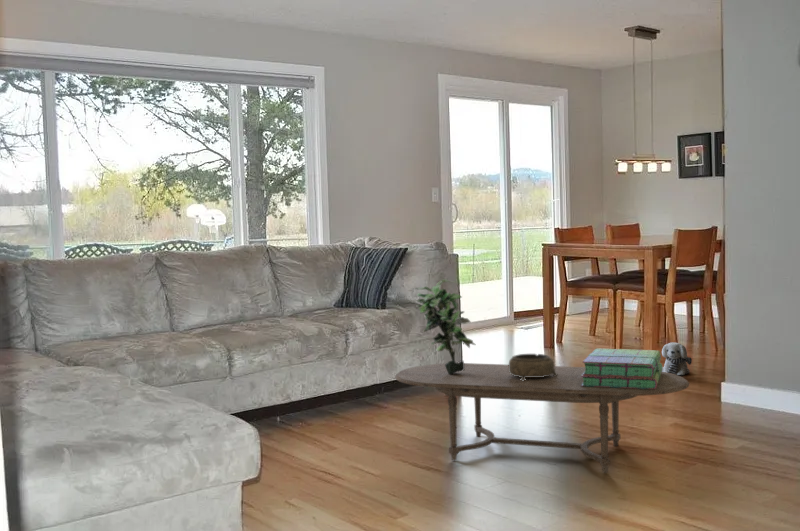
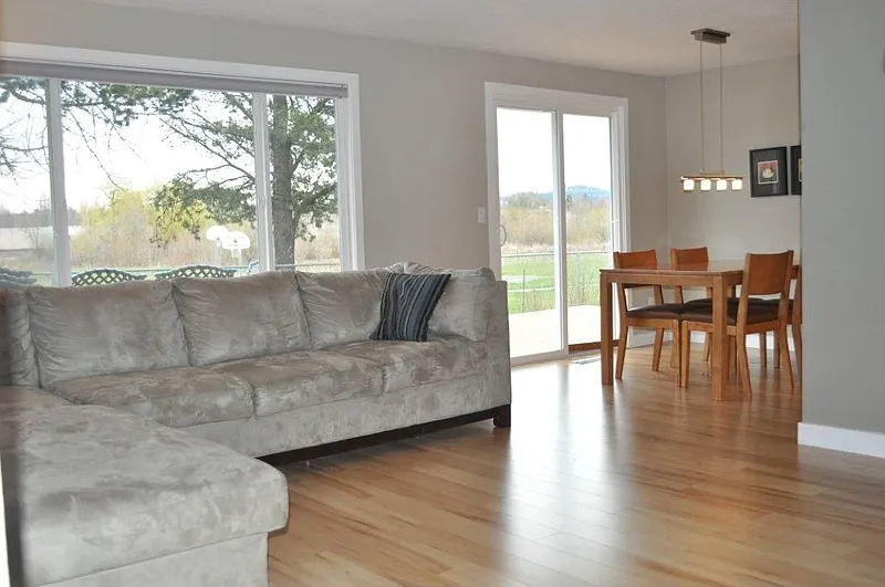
- stack of books [581,348,663,389]
- plush toy [661,342,693,376]
- potted plant [414,278,476,374]
- decorative bowl [508,353,557,381]
- coffee table [394,362,690,473]
